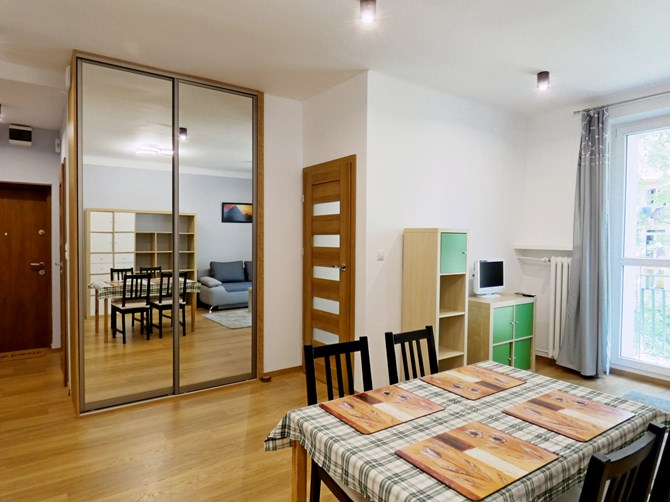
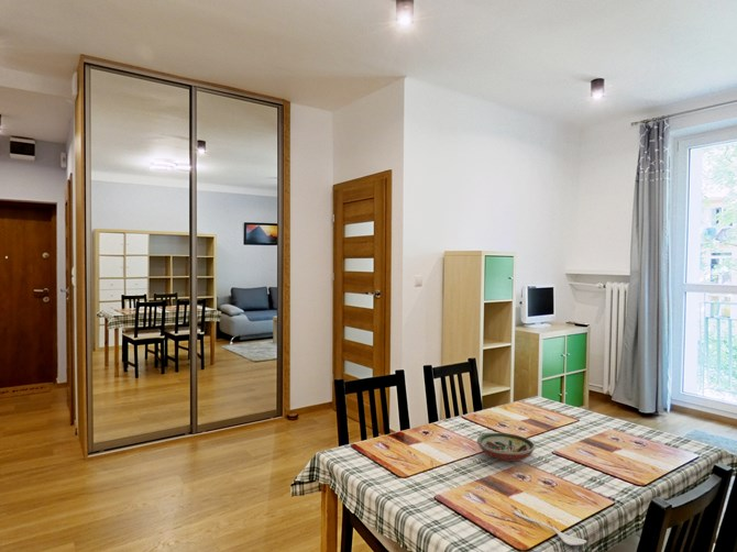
+ decorative bowl [476,431,537,463]
+ spoon [512,509,587,547]
